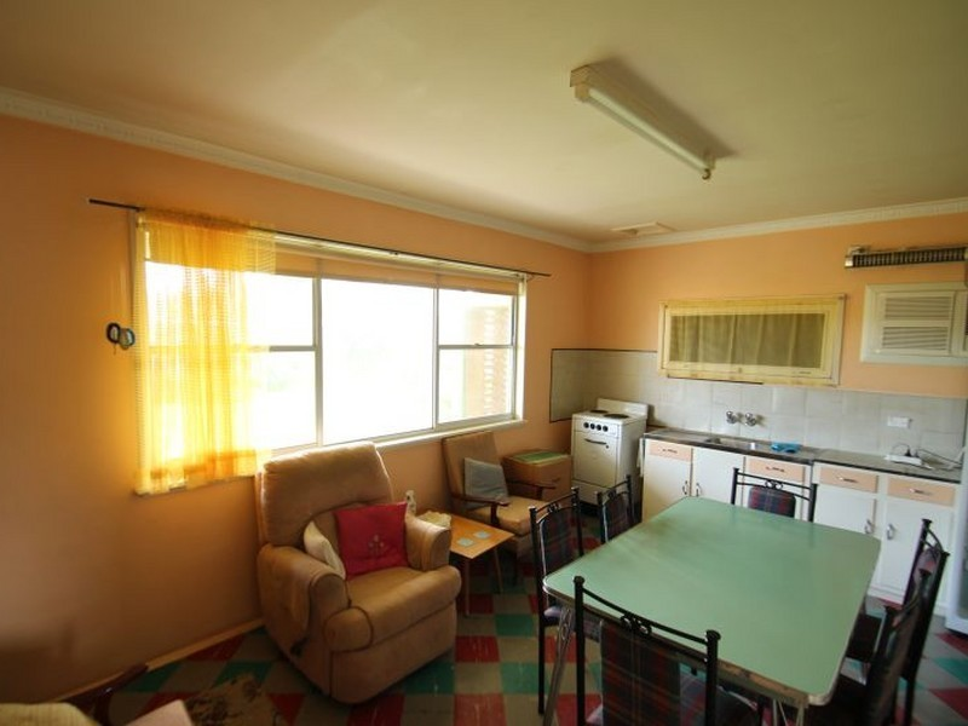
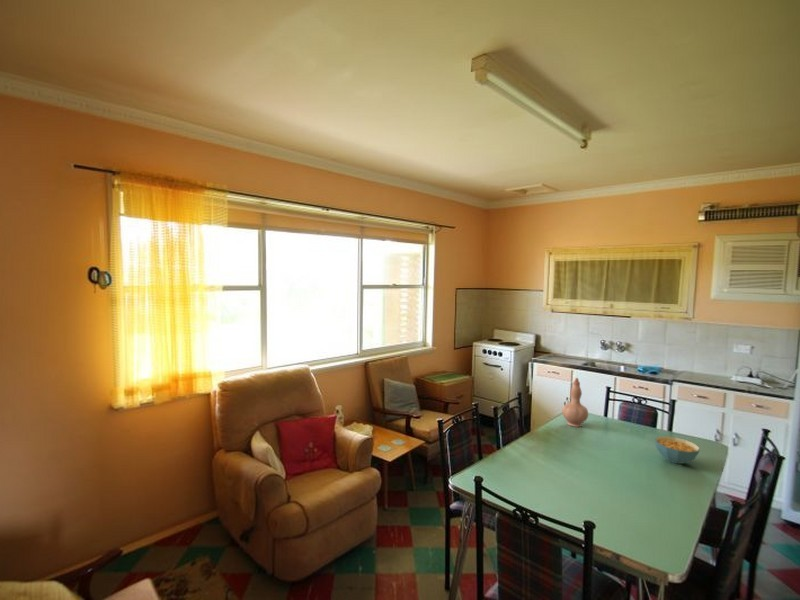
+ cereal bowl [654,435,701,465]
+ vase [561,377,589,428]
